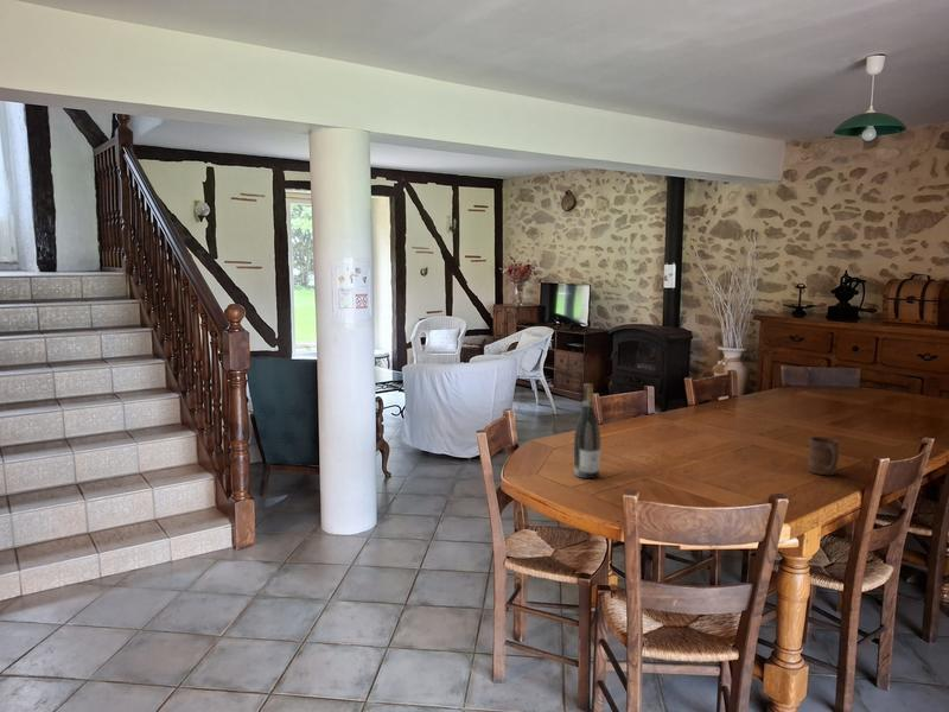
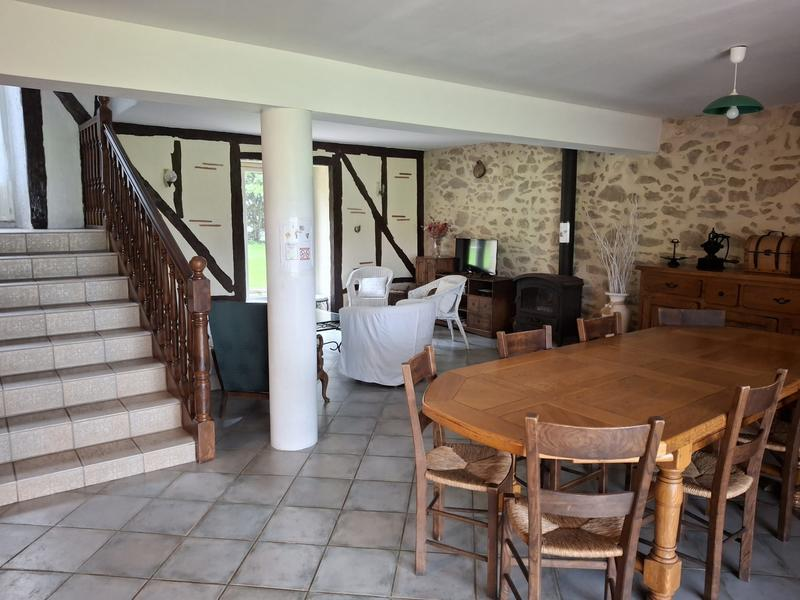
- wine bottle [573,382,601,479]
- cup [807,436,840,476]
